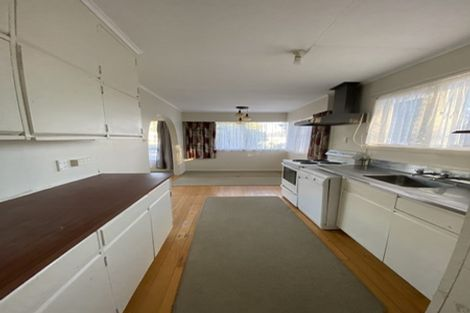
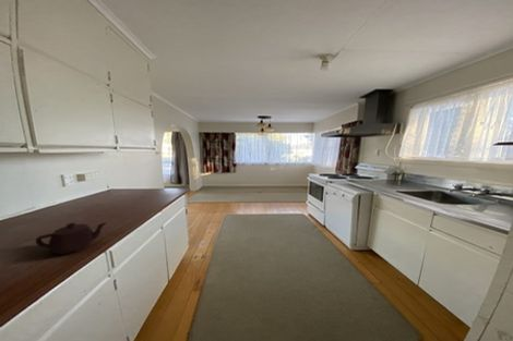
+ teapot [35,222,108,256]
